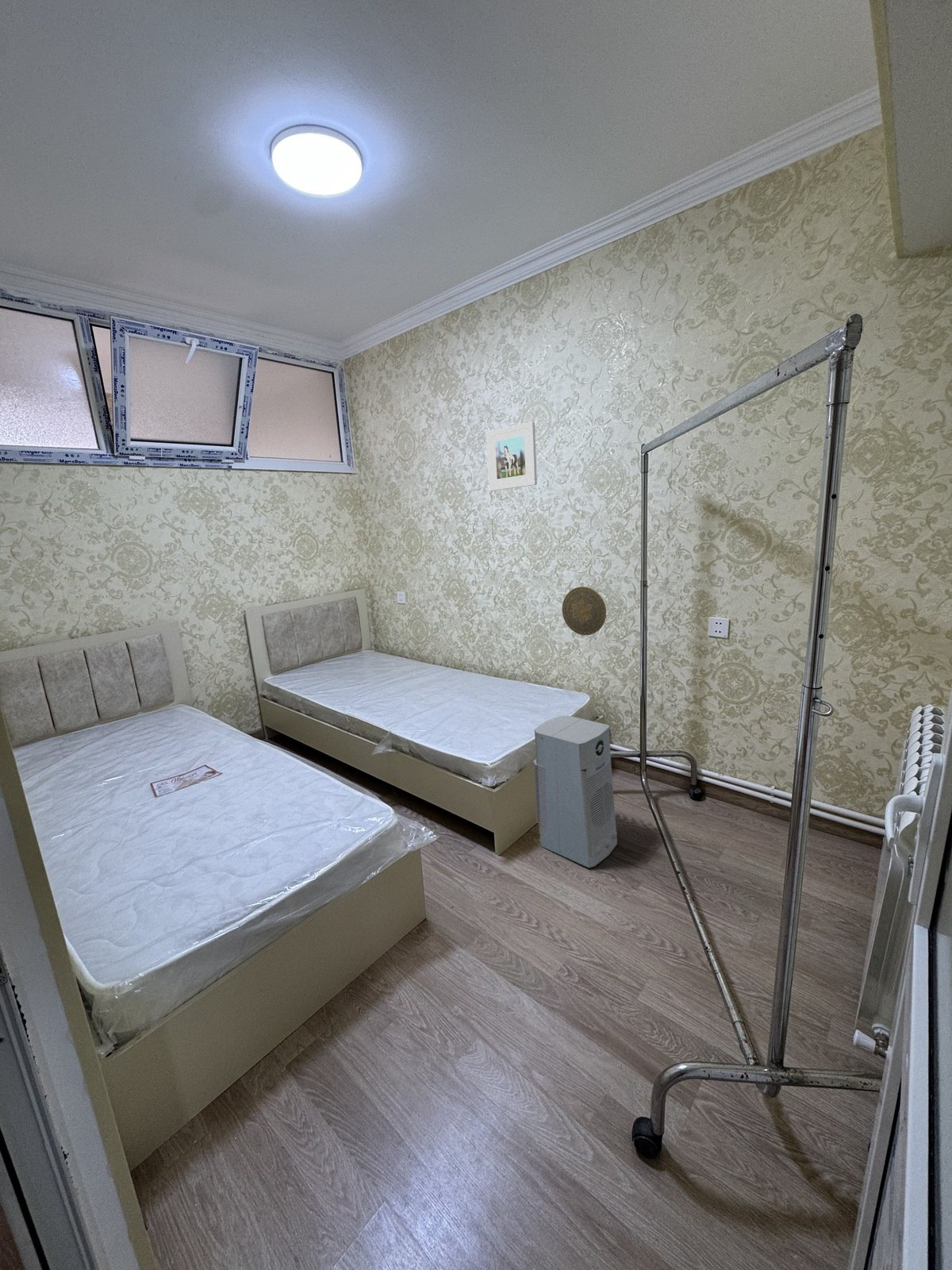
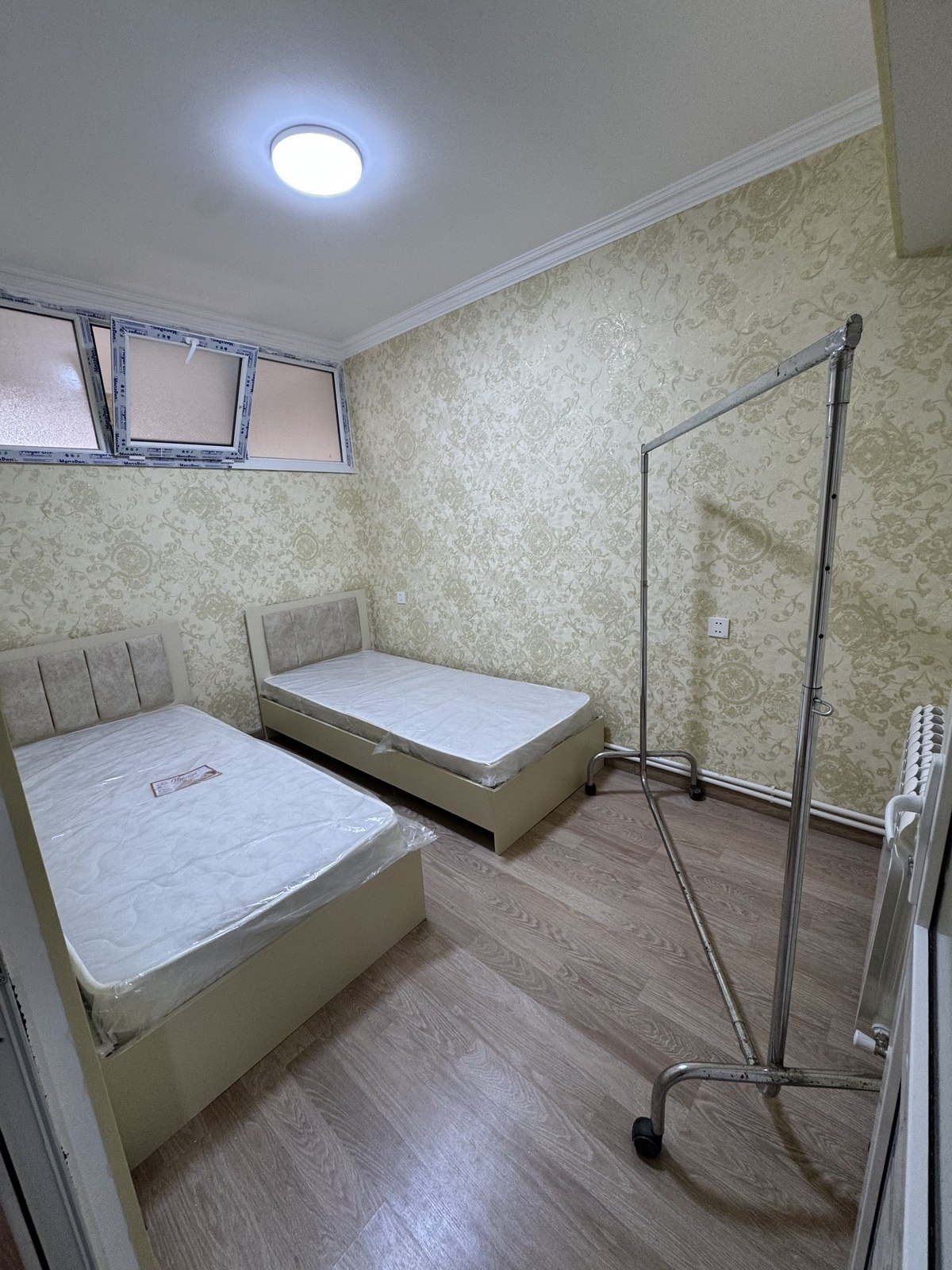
- air purifier [532,714,618,868]
- decorative plate [562,586,607,636]
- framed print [486,421,538,492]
